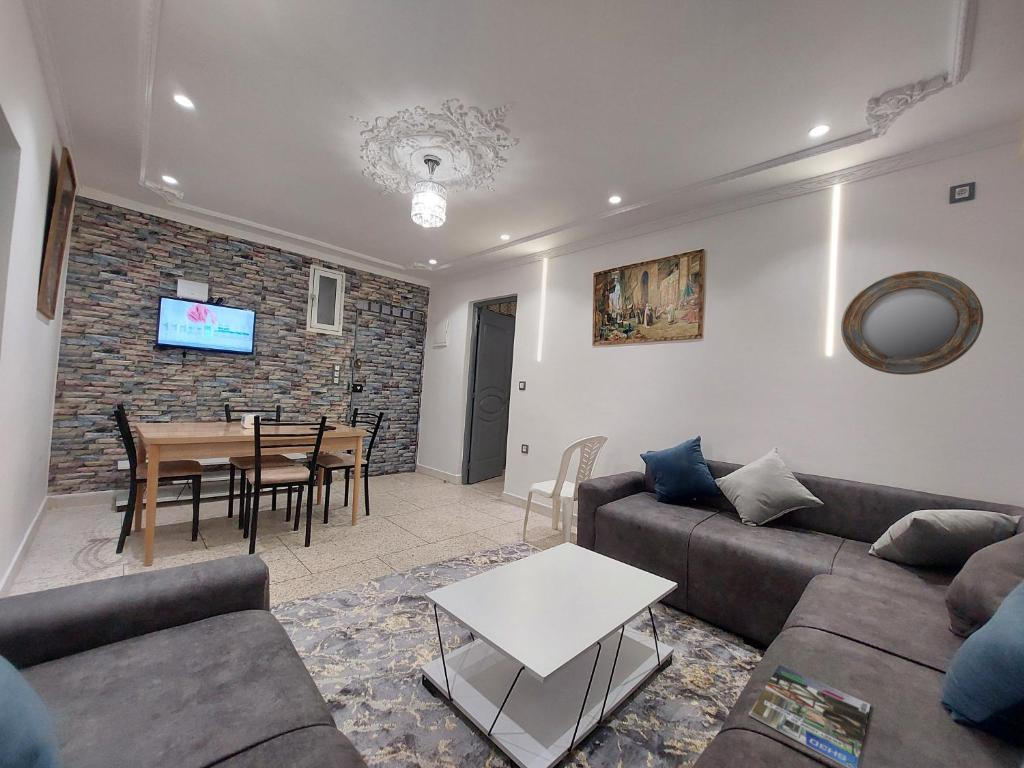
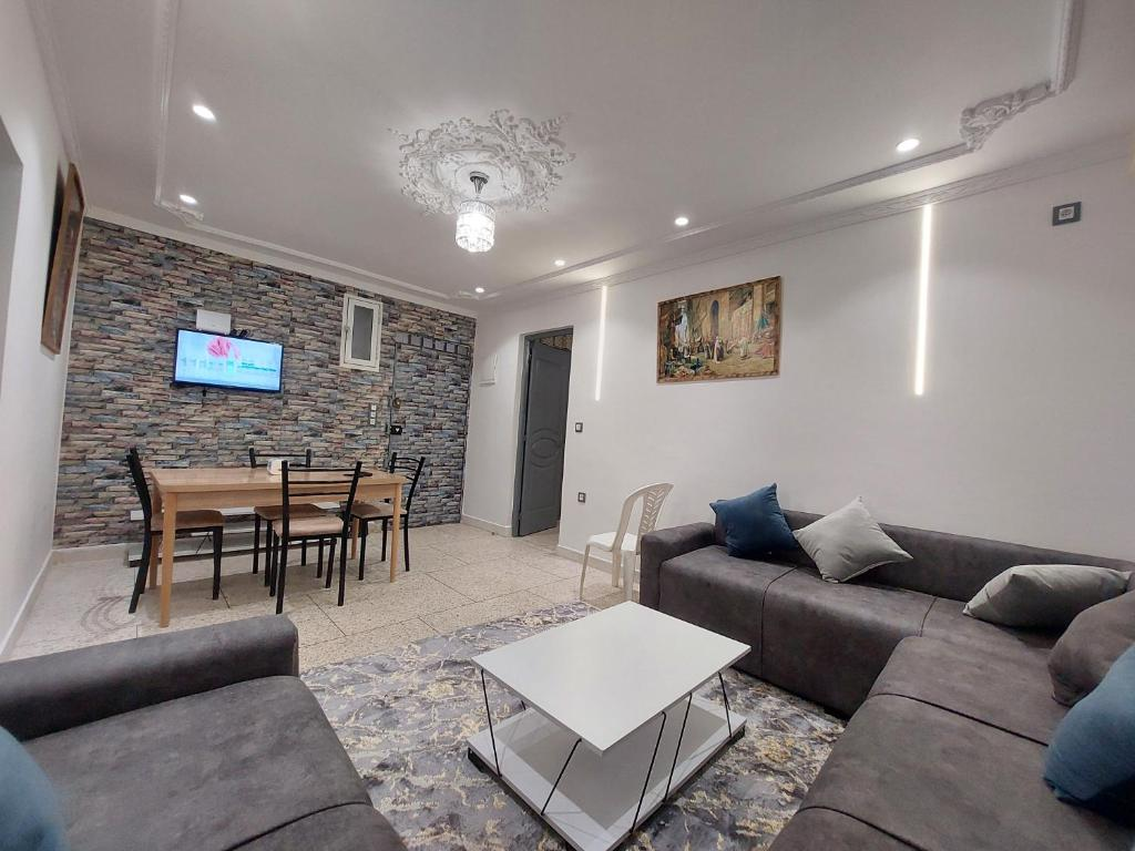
- magazine [748,664,872,768]
- home mirror [840,270,984,376]
